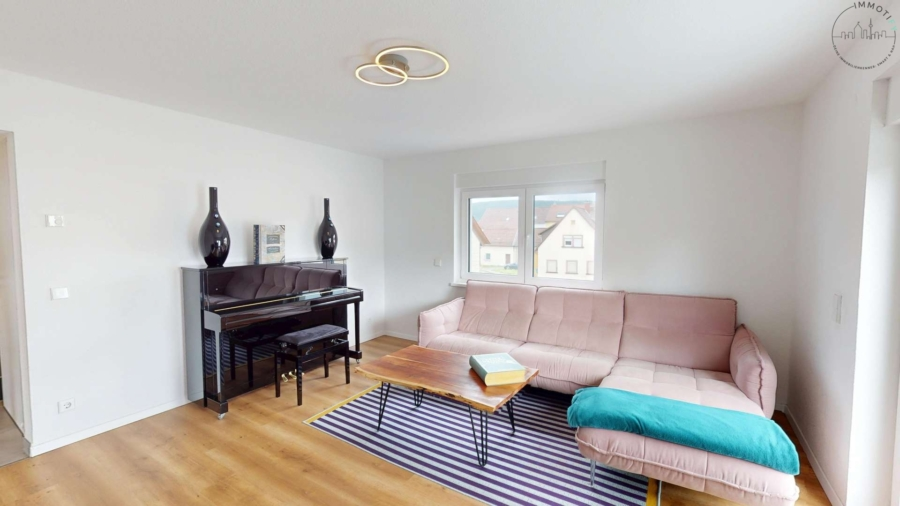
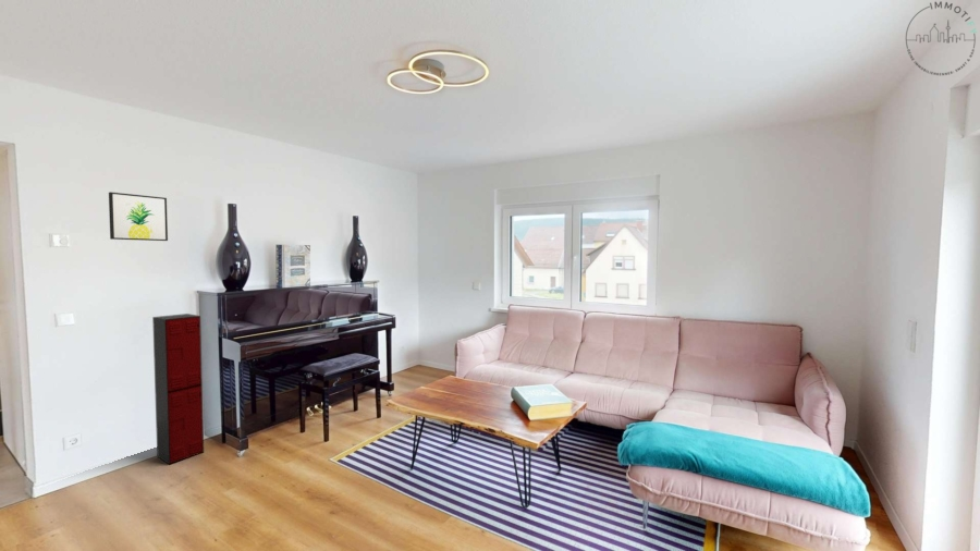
+ wall art [108,191,169,242]
+ locker [151,313,205,465]
